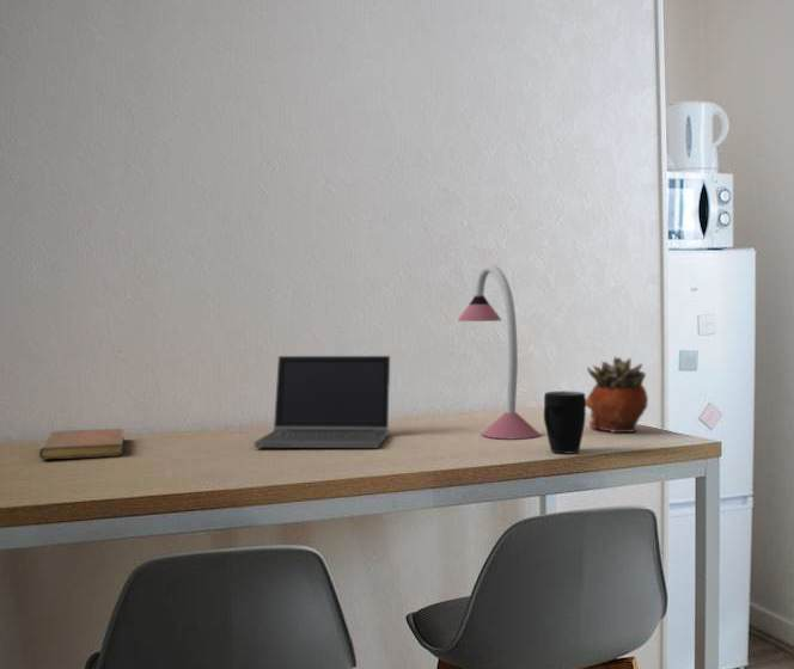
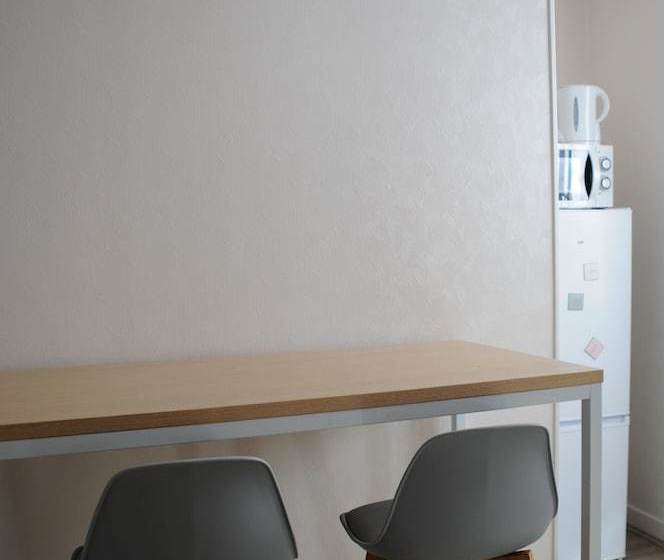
- succulent planter [586,356,649,434]
- laptop computer [254,355,391,449]
- desk lamp [457,263,542,440]
- mug [543,389,587,454]
- notebook [37,428,126,460]
